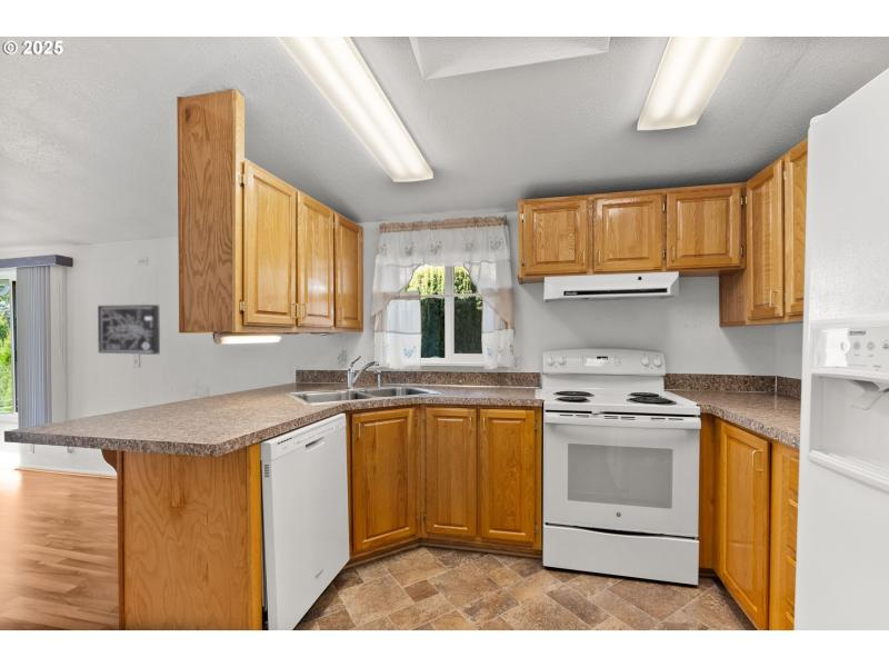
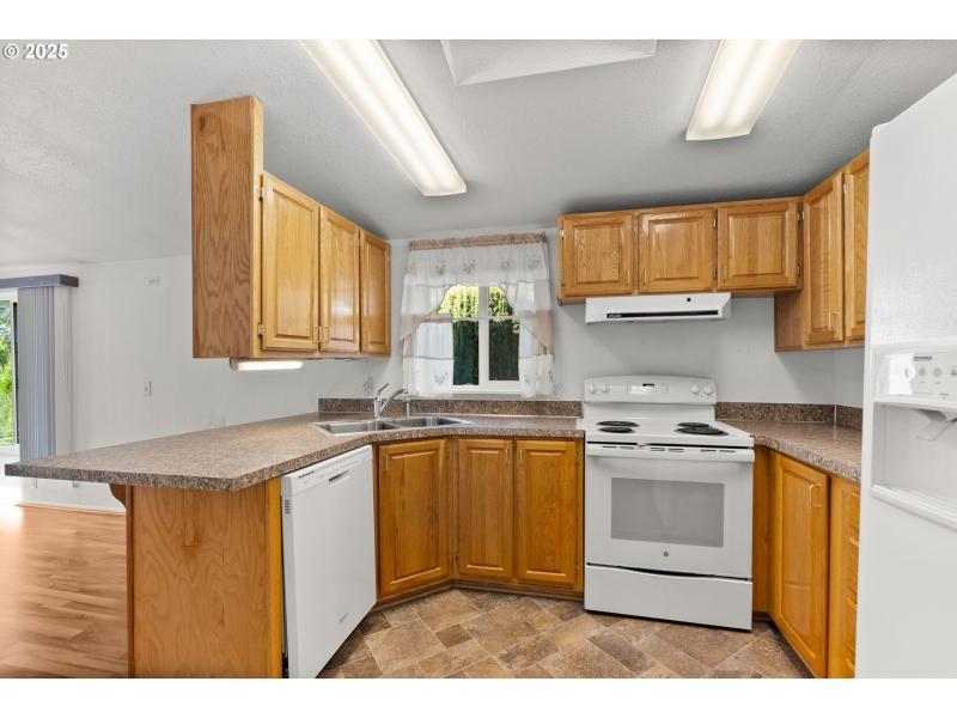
- wall art [97,303,161,356]
